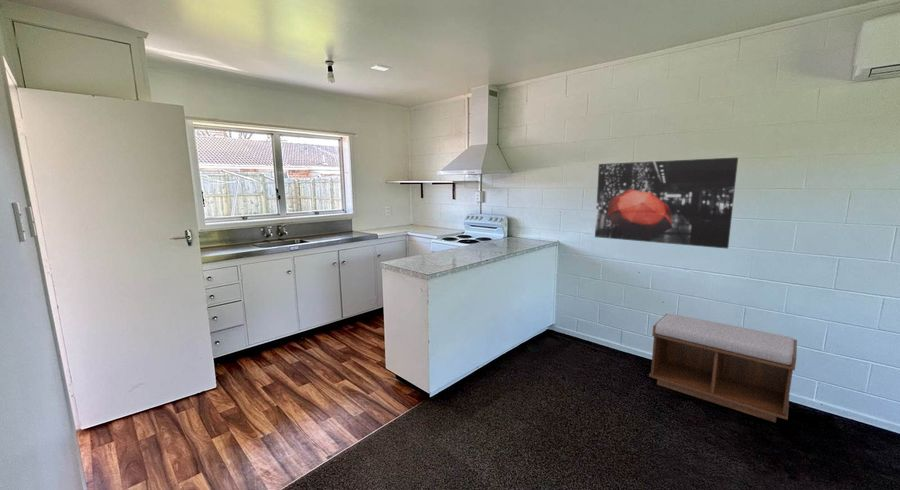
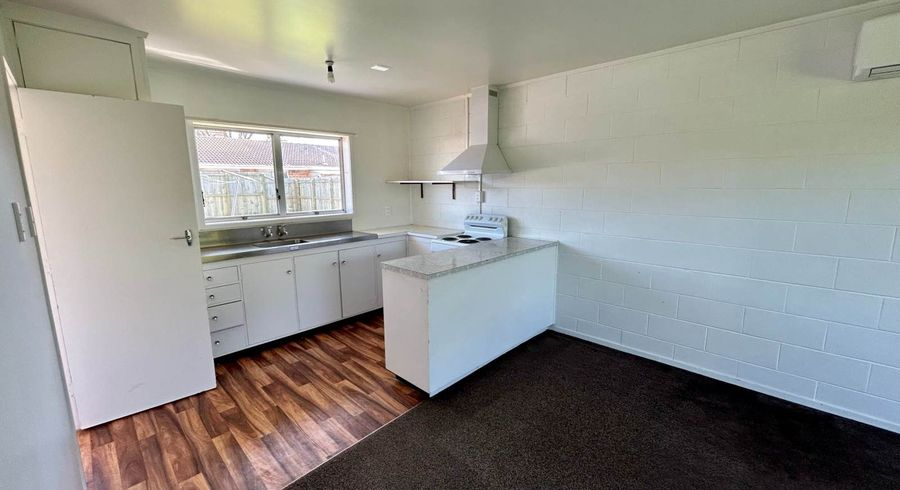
- wall art [594,156,739,250]
- bench [648,313,798,424]
